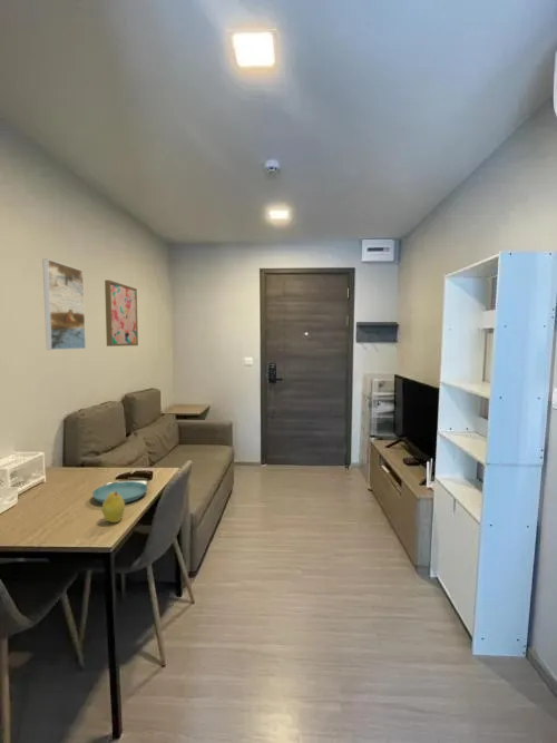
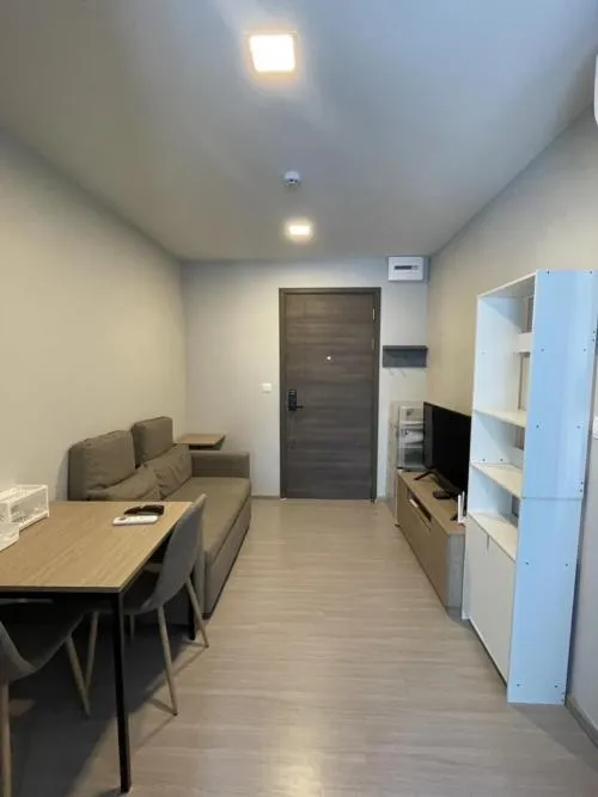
- wall art [104,280,139,348]
- fruit [100,491,126,524]
- saucer [91,480,149,505]
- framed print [41,258,87,351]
